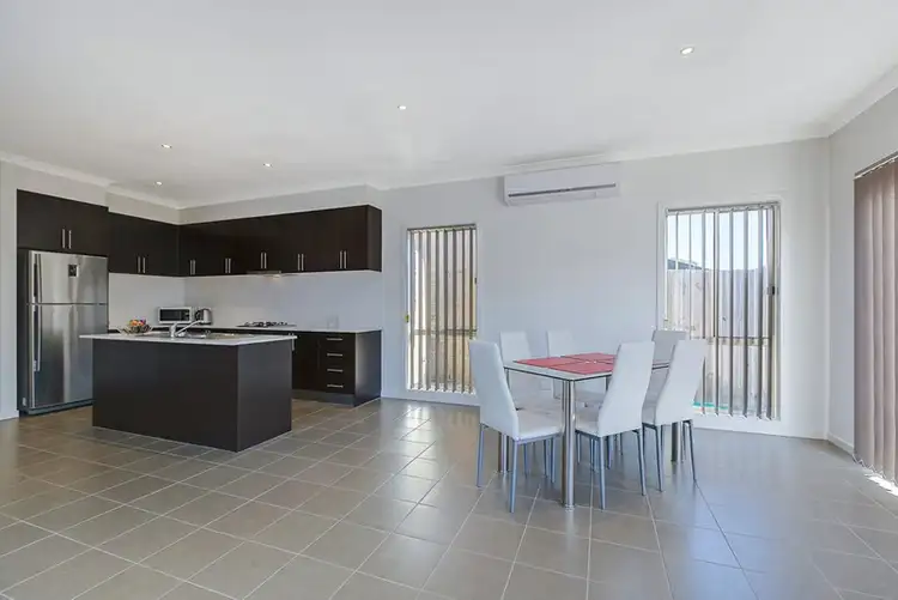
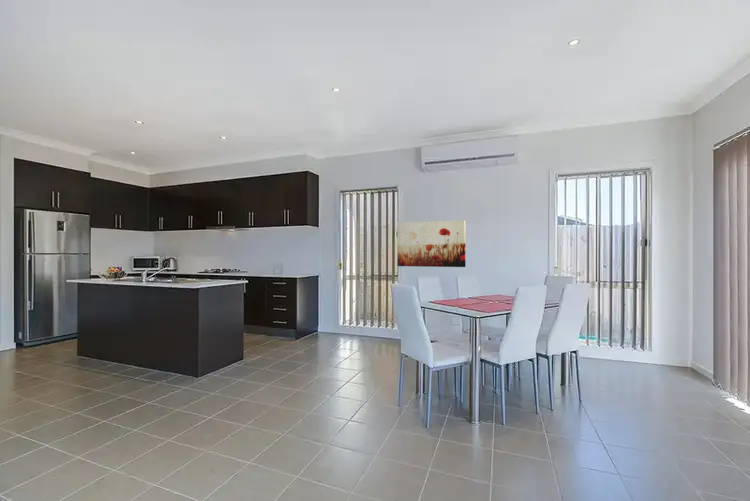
+ wall art [396,219,467,268]
